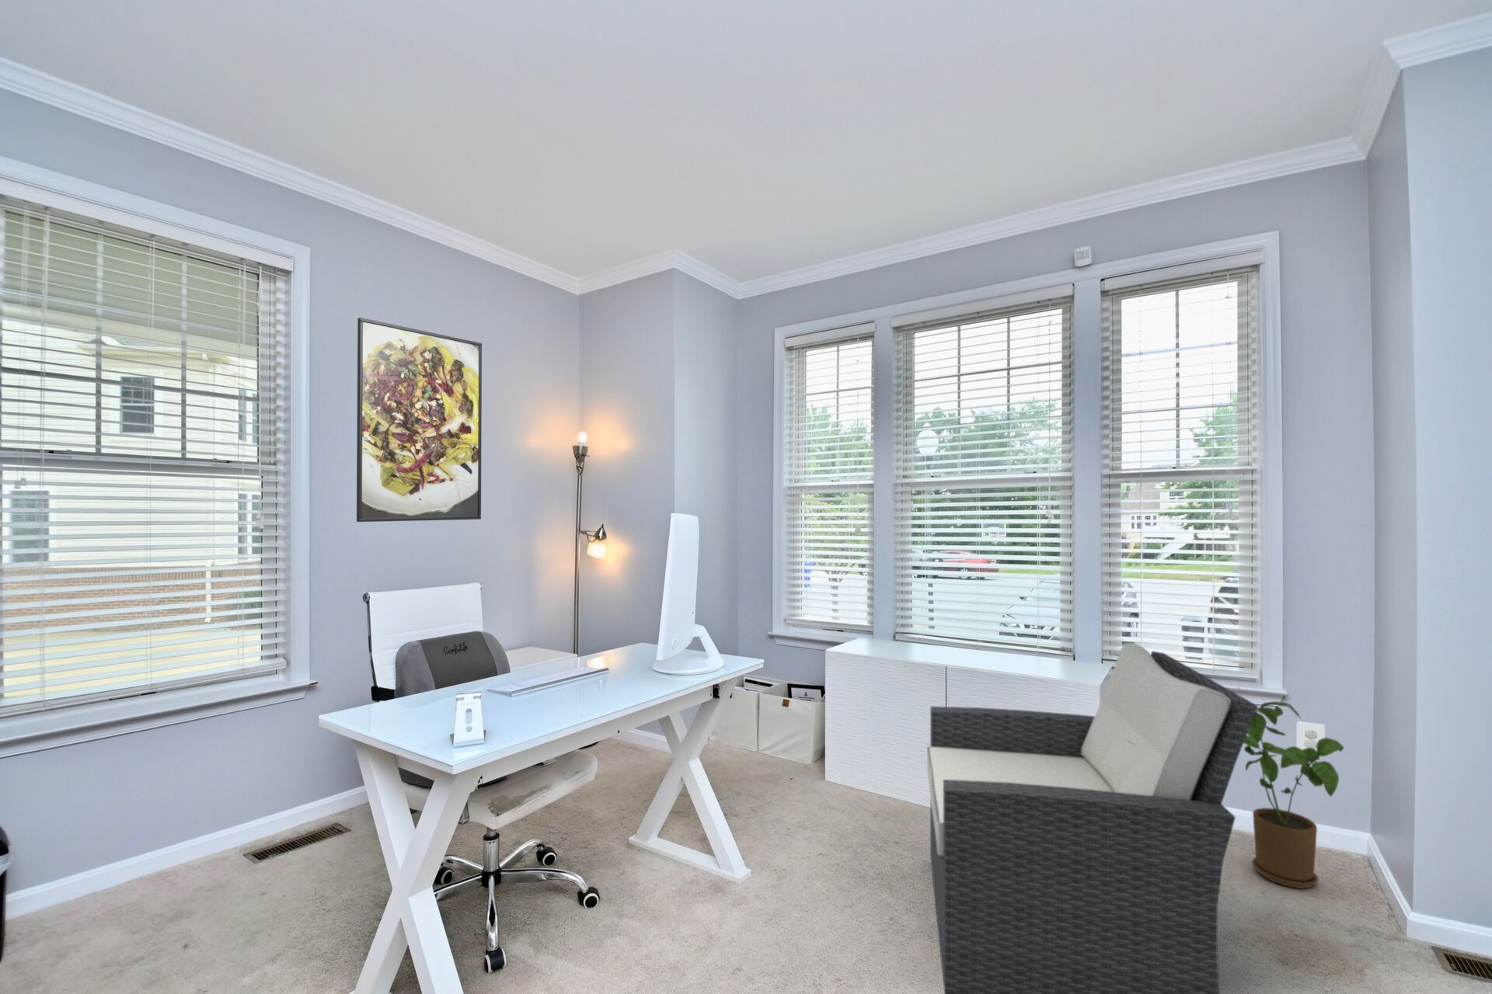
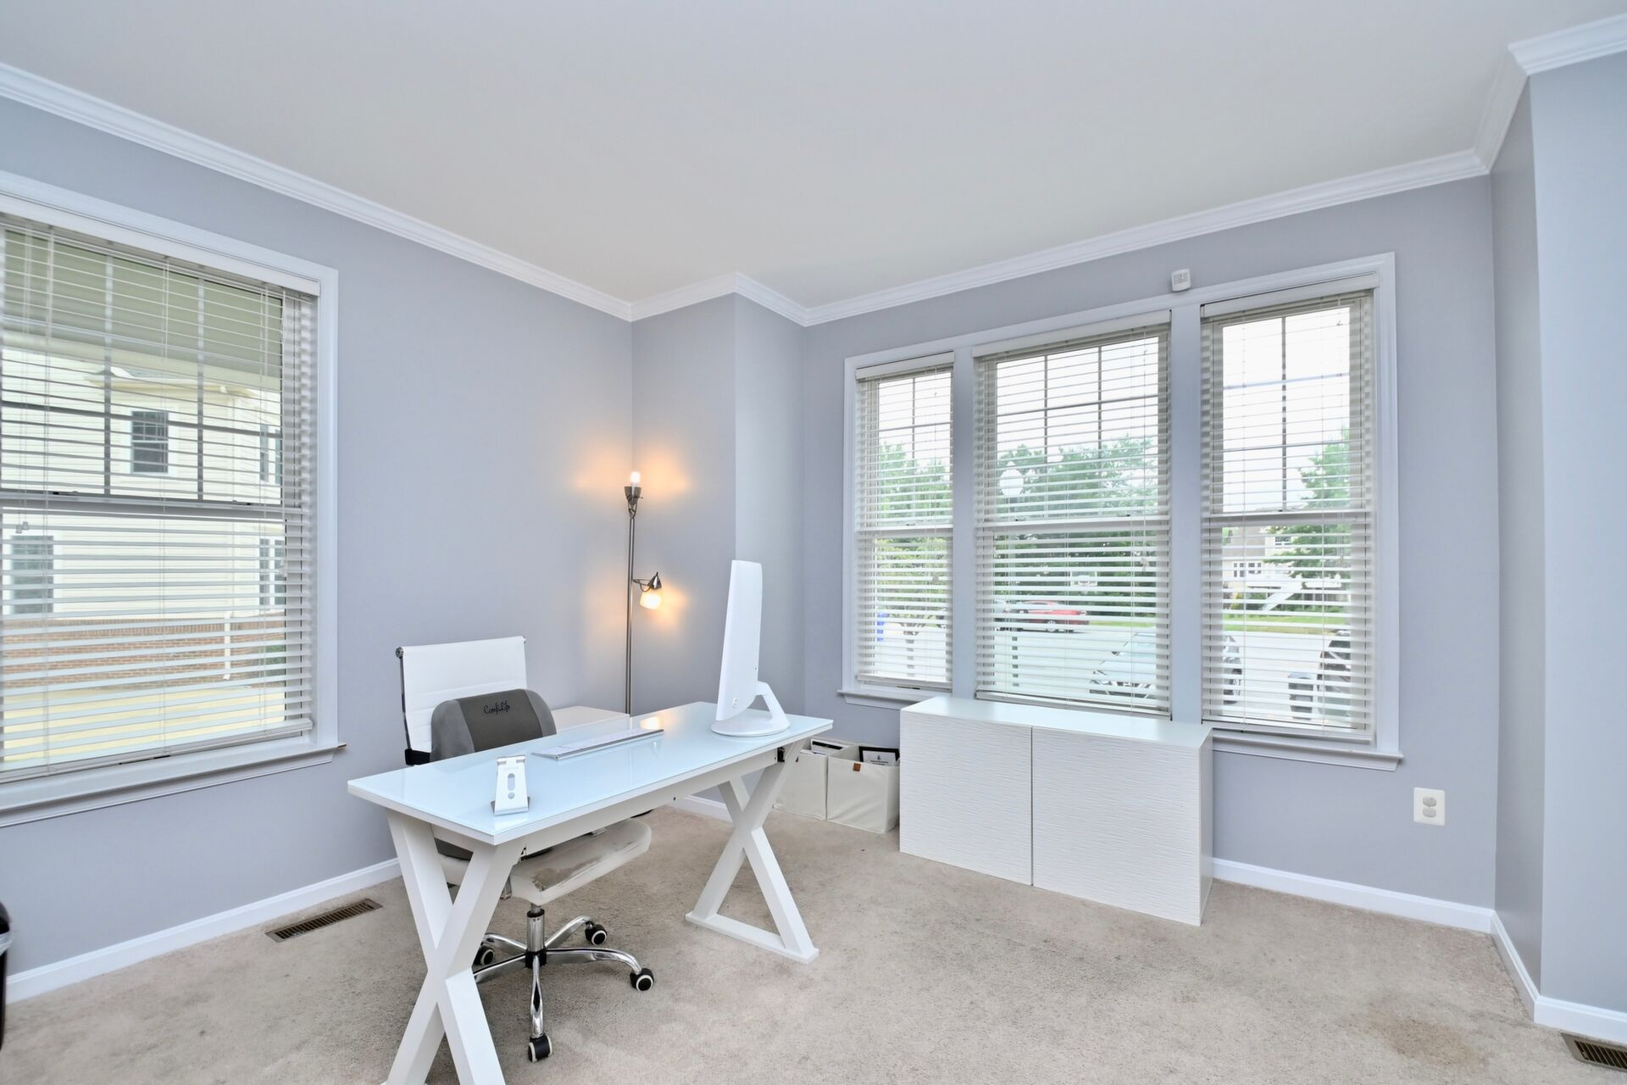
- armchair [926,642,1259,994]
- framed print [356,317,483,523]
- house plant [1243,700,1344,890]
